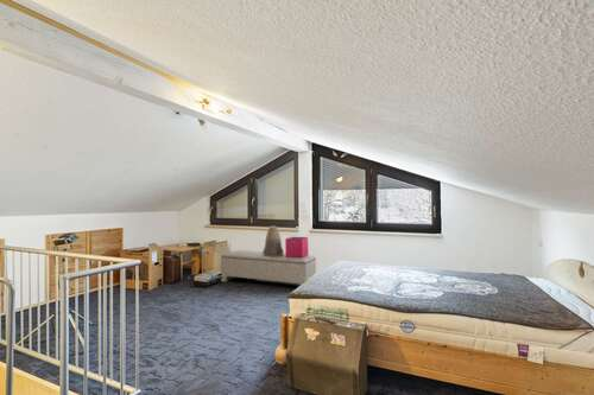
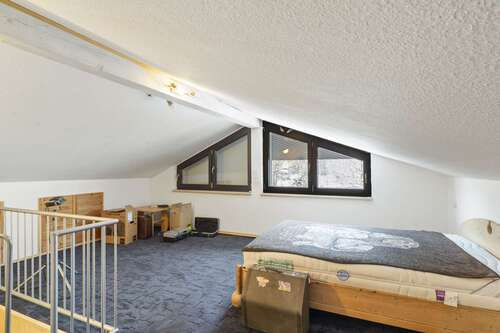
- storage bin [284,236,309,259]
- decorative urn [261,225,285,256]
- bench [220,249,317,287]
